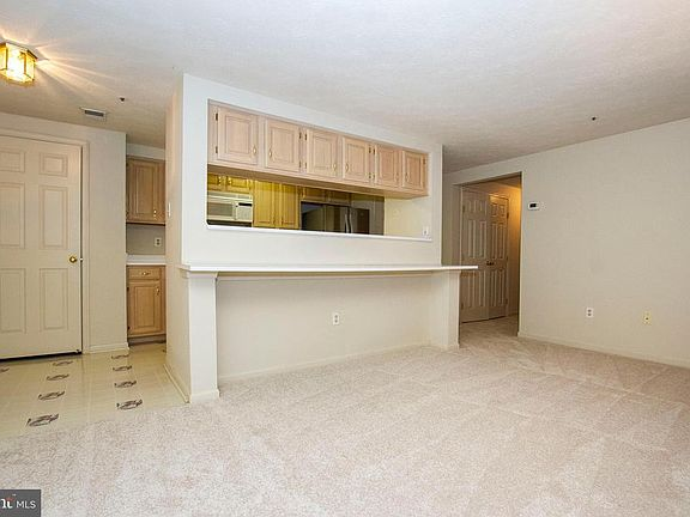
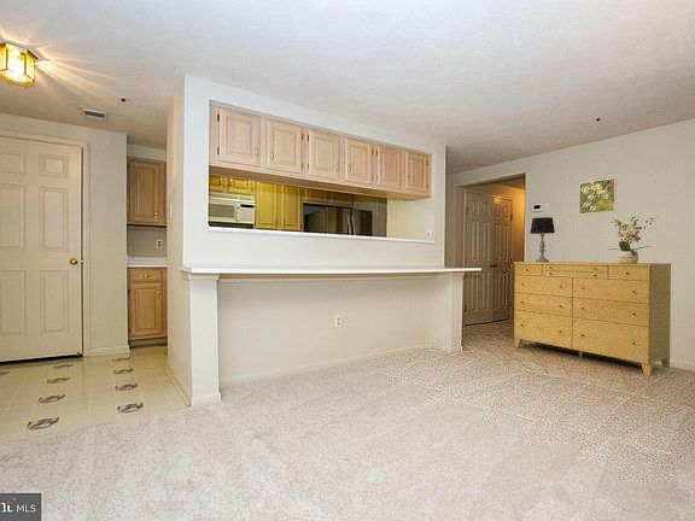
+ dresser [513,260,672,377]
+ table lamp [528,216,556,262]
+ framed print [578,177,618,216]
+ potted plant [609,215,658,263]
